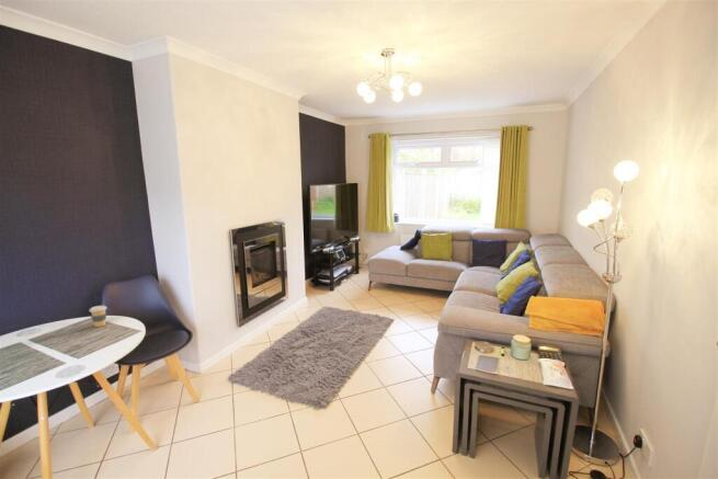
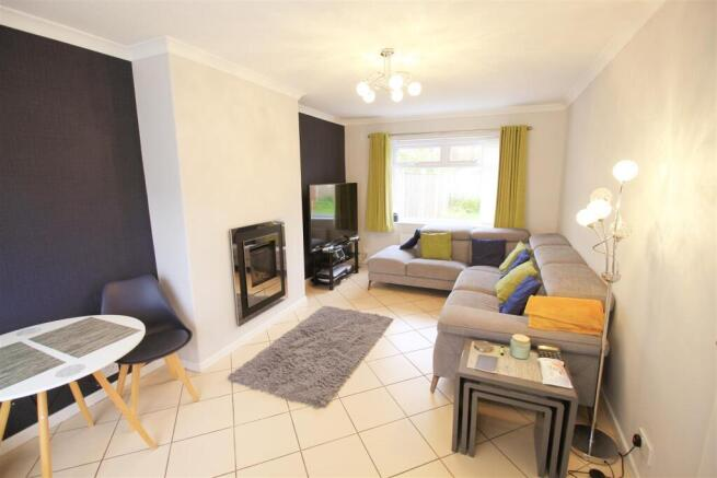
- coffee cup [88,305,107,328]
